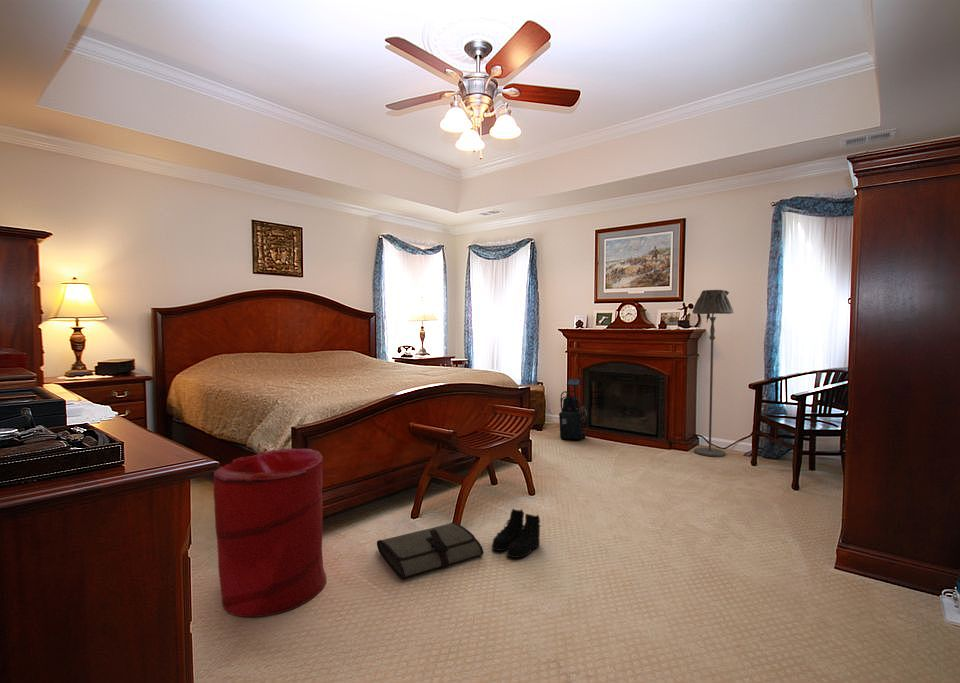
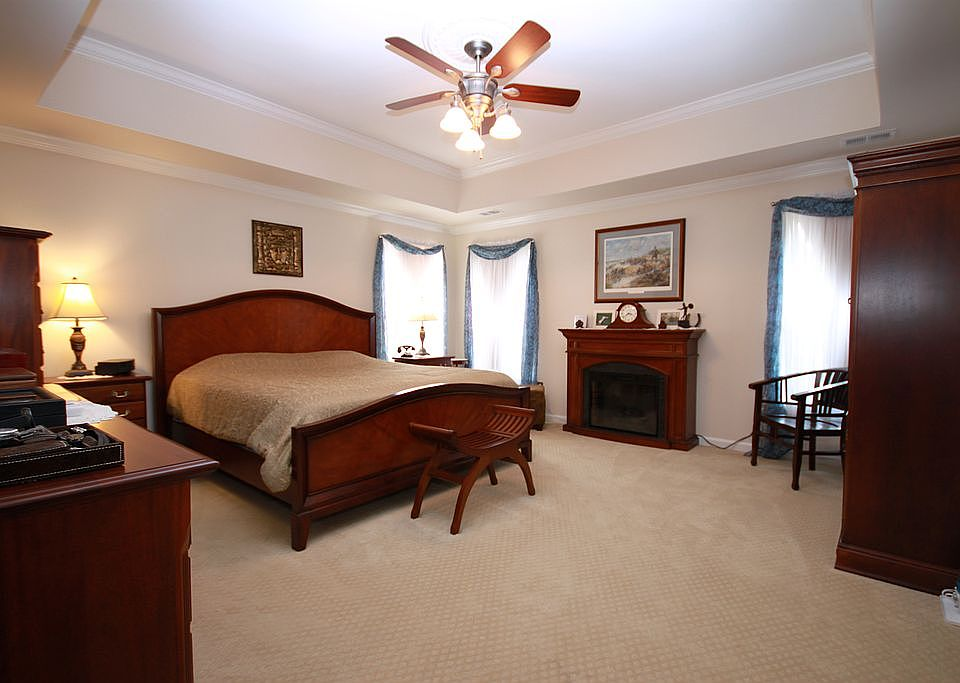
- floor lamp [692,289,734,458]
- laundry hamper [213,448,328,618]
- vacuum cleaner [558,375,589,440]
- tool roll [376,522,484,579]
- boots [491,508,542,559]
